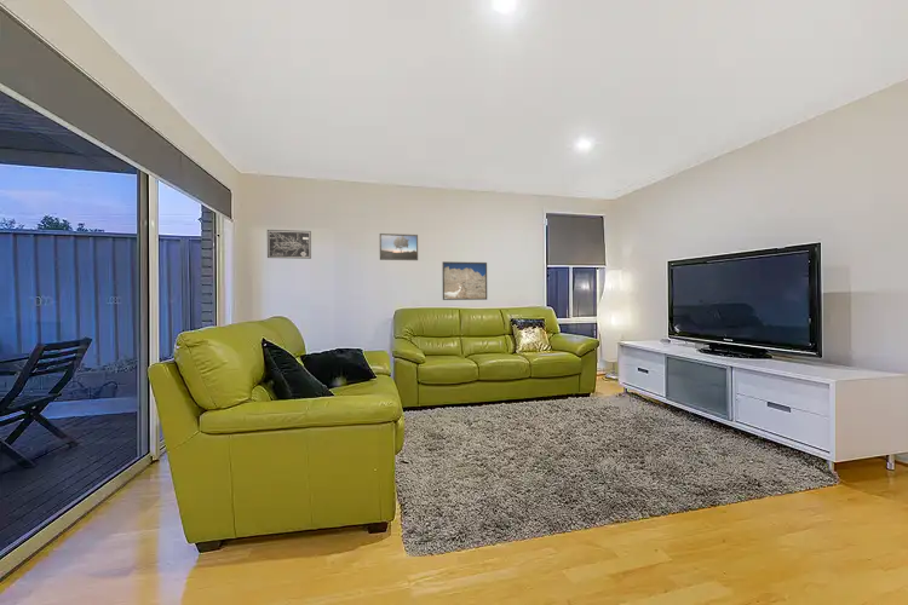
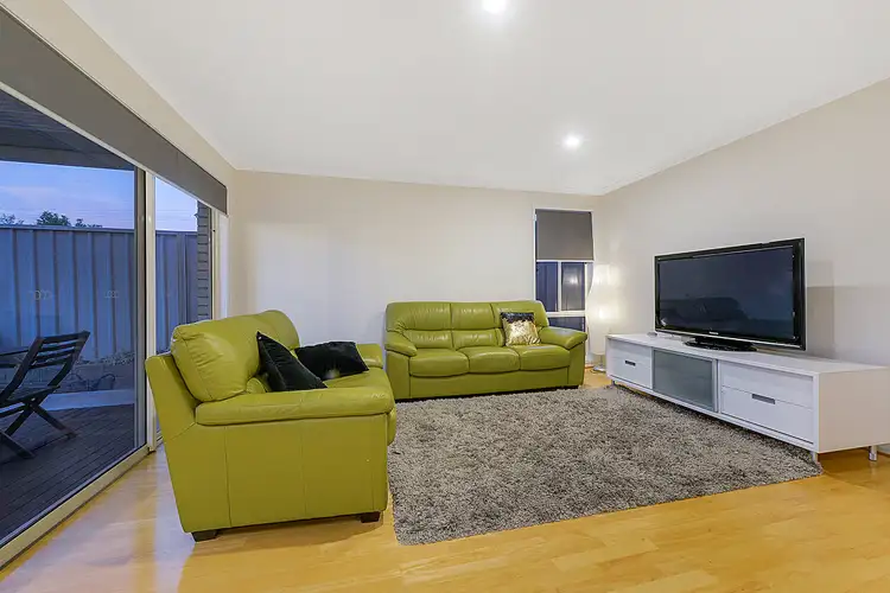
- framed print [442,260,488,301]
- wall art [266,229,312,260]
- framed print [379,232,419,261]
